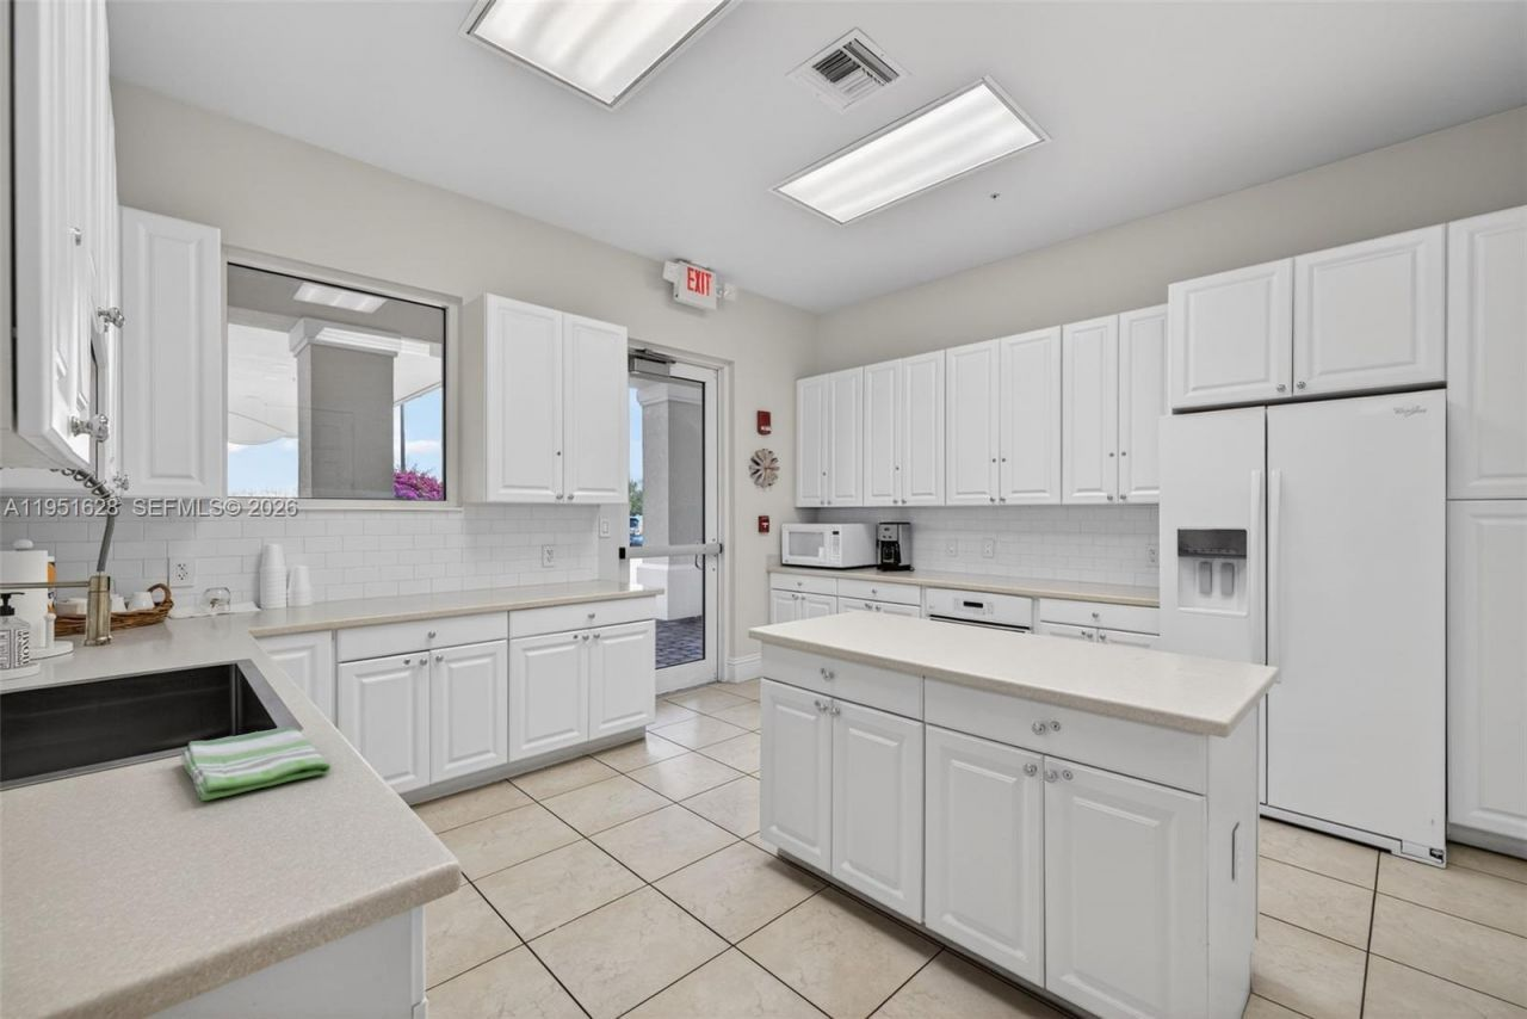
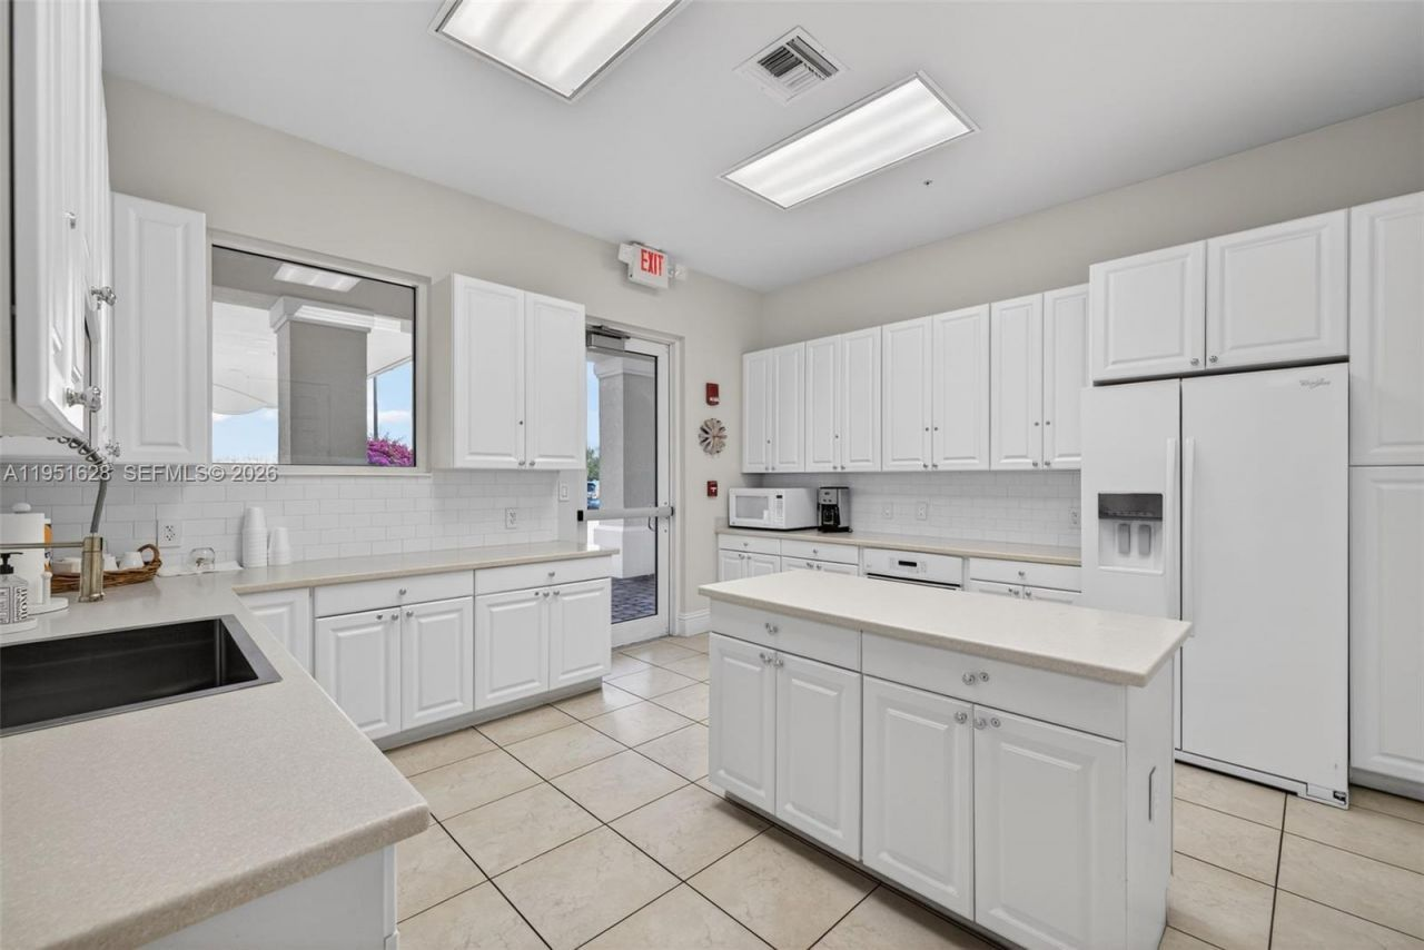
- dish towel [179,725,332,802]
